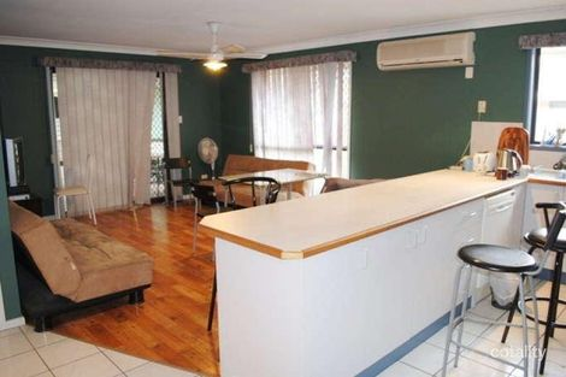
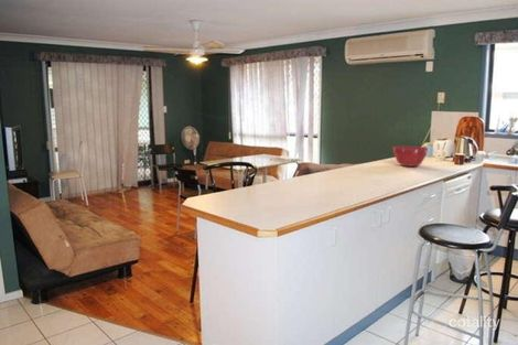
+ mixing bowl [391,145,430,168]
